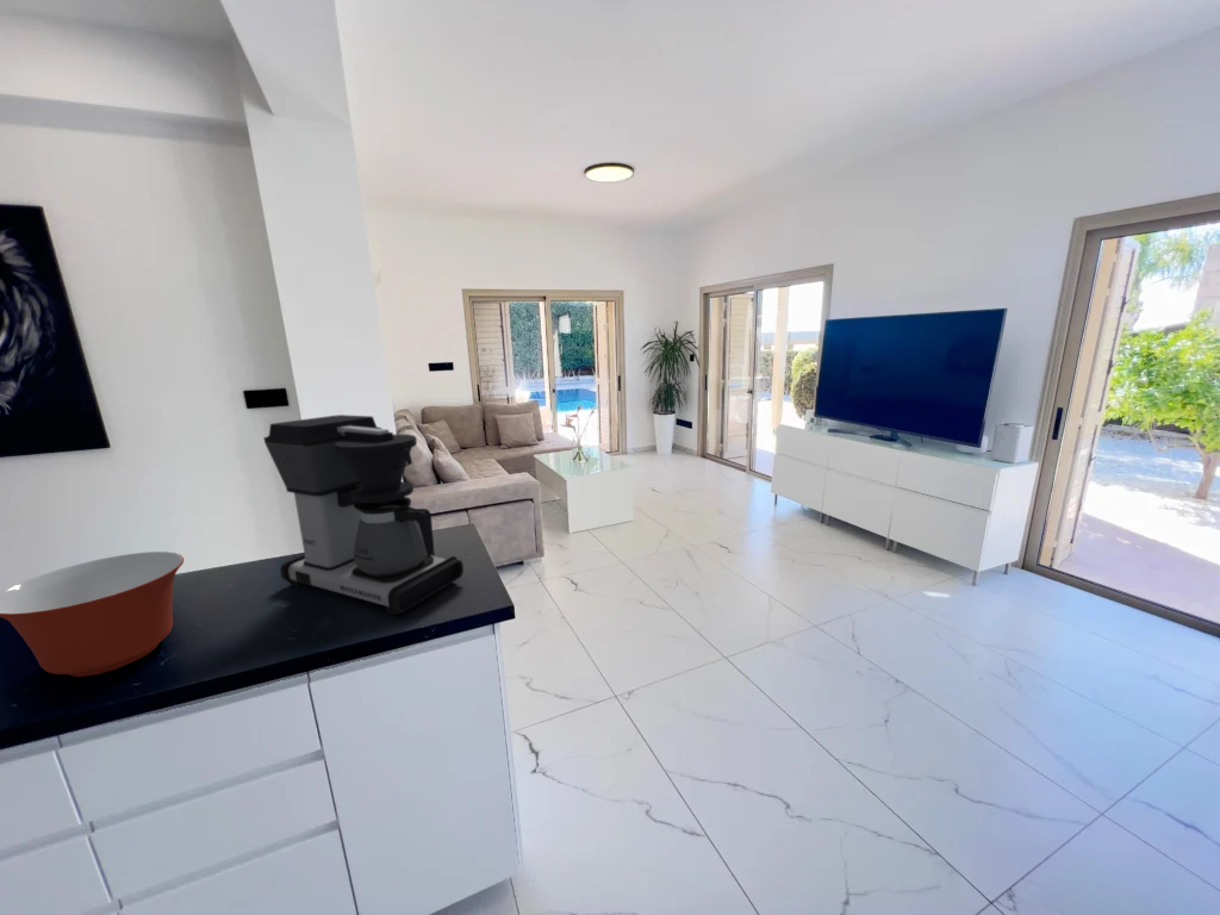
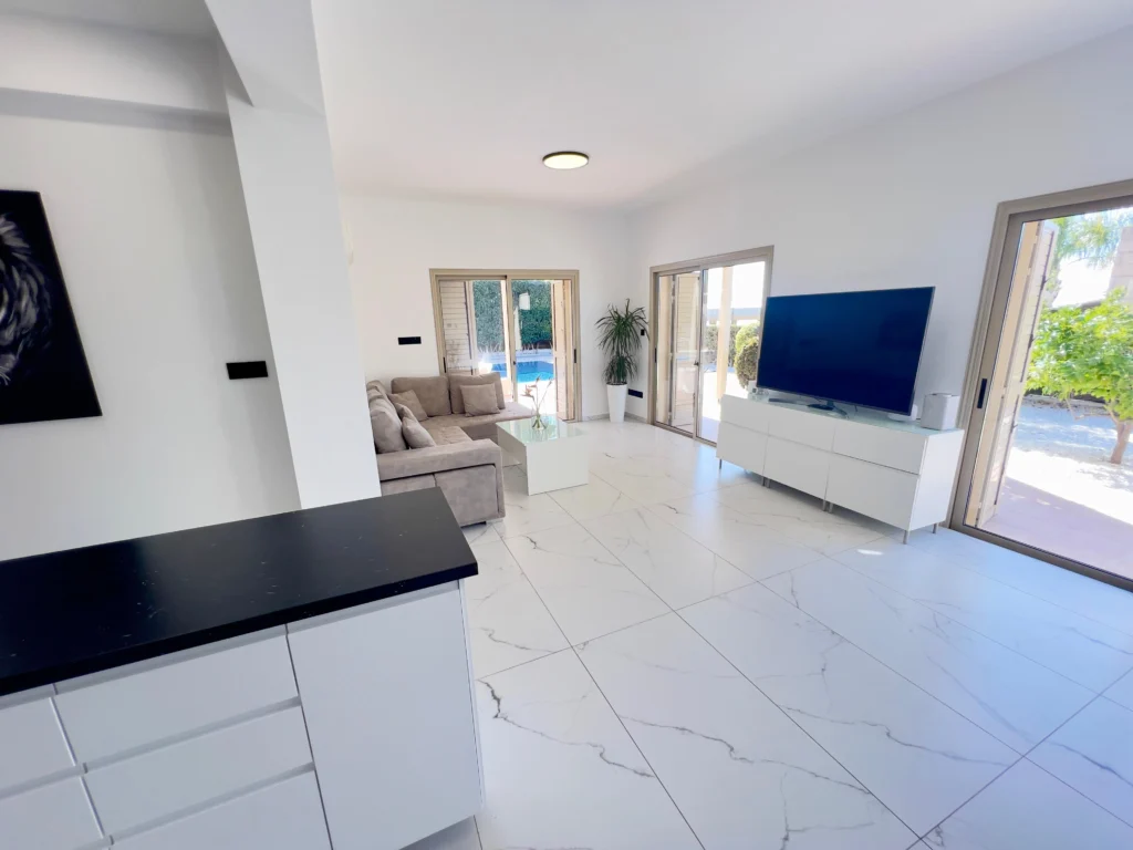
- coffee maker [262,413,465,617]
- mixing bowl [0,550,185,678]
